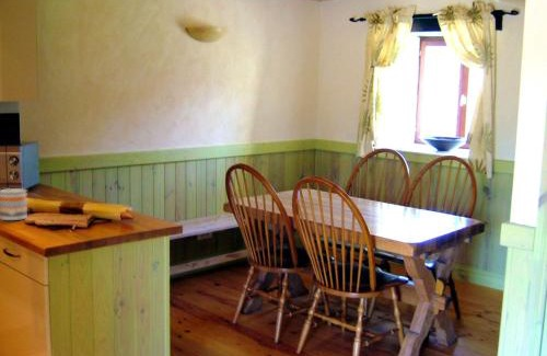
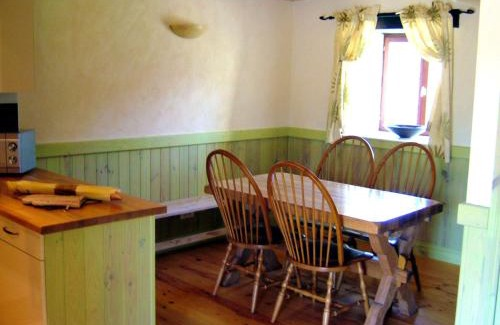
- mug [0,187,28,221]
